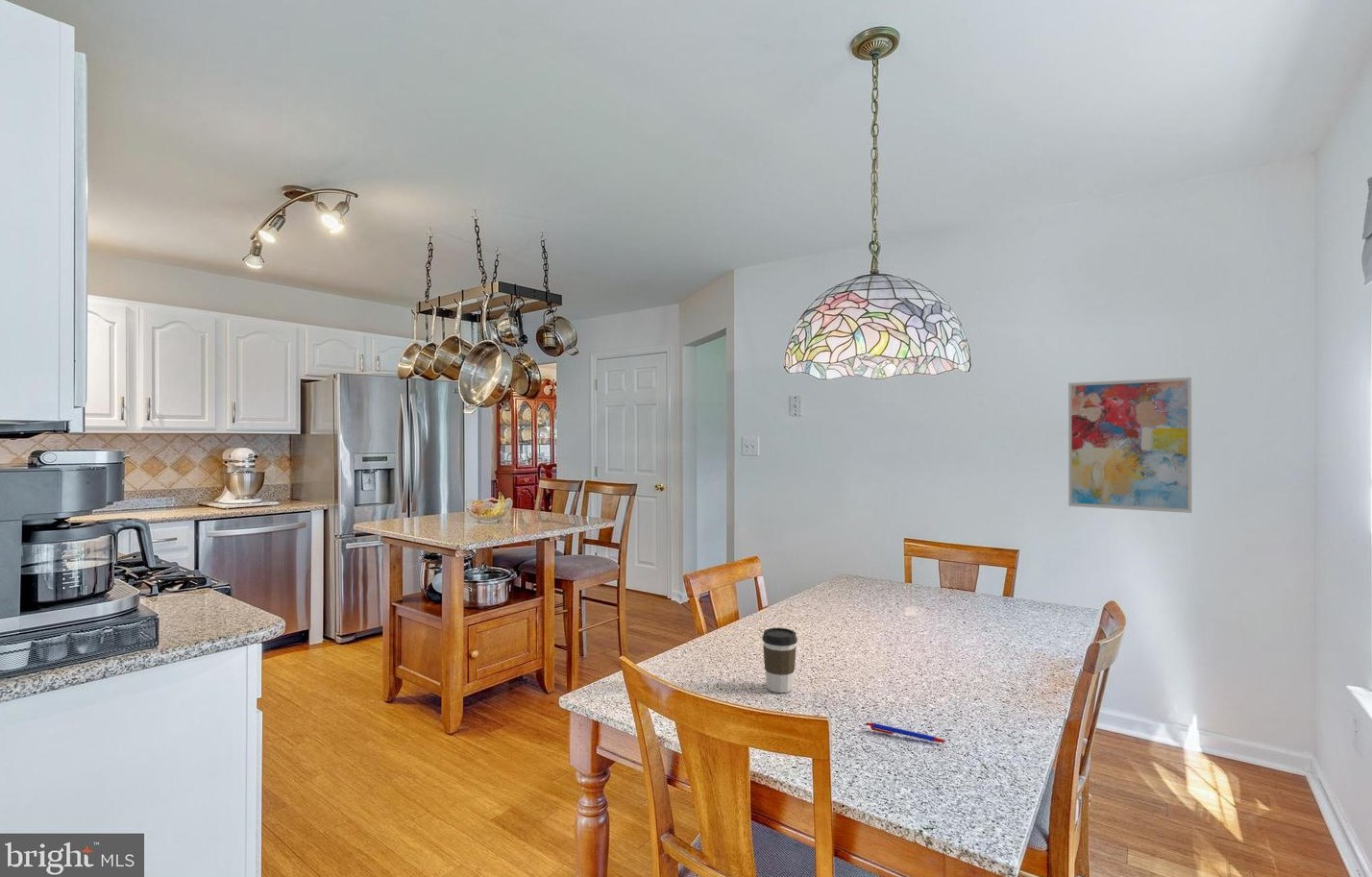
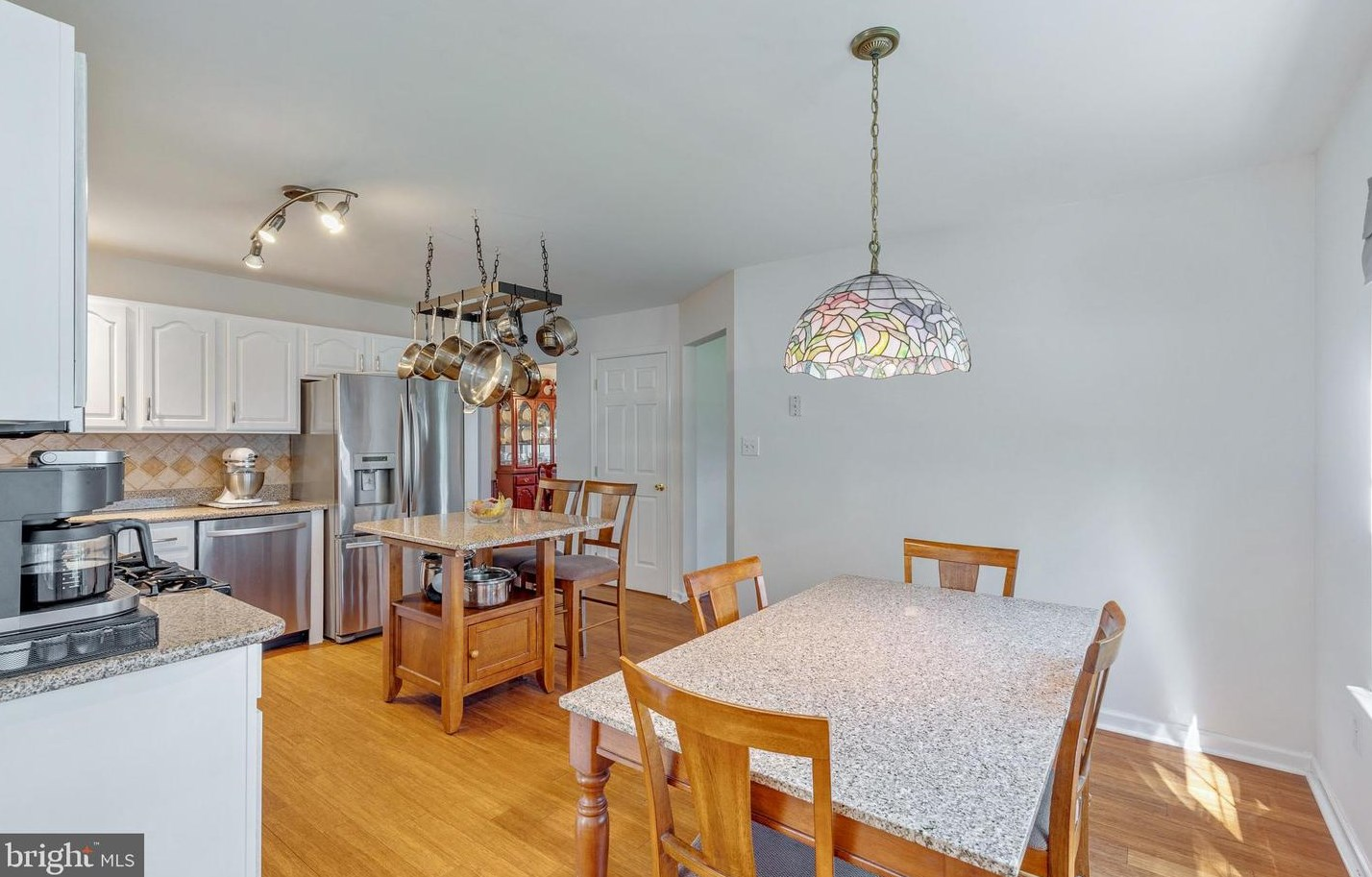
- pen [865,721,947,743]
- wall art [1067,377,1192,514]
- coffee cup [761,627,798,694]
